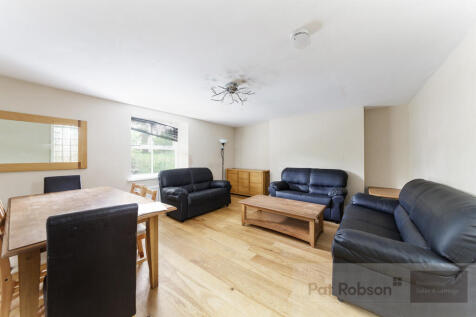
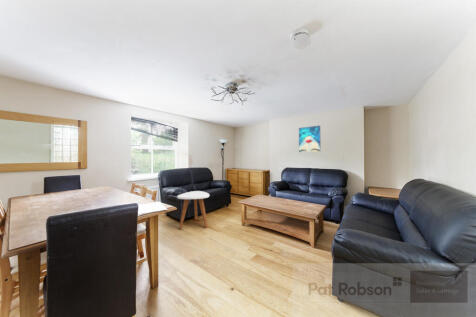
+ wall art [298,125,321,153]
+ side table [176,190,210,231]
